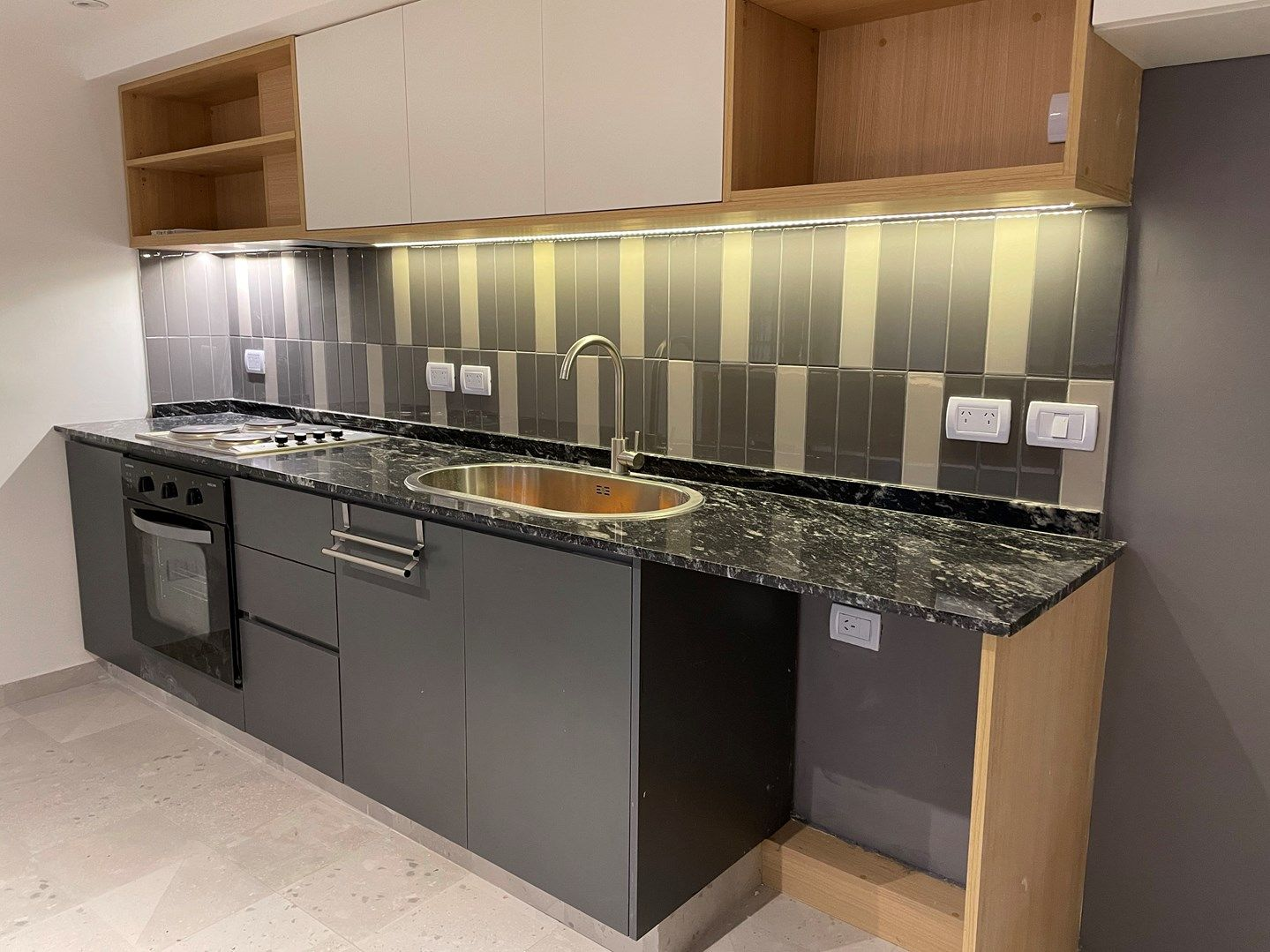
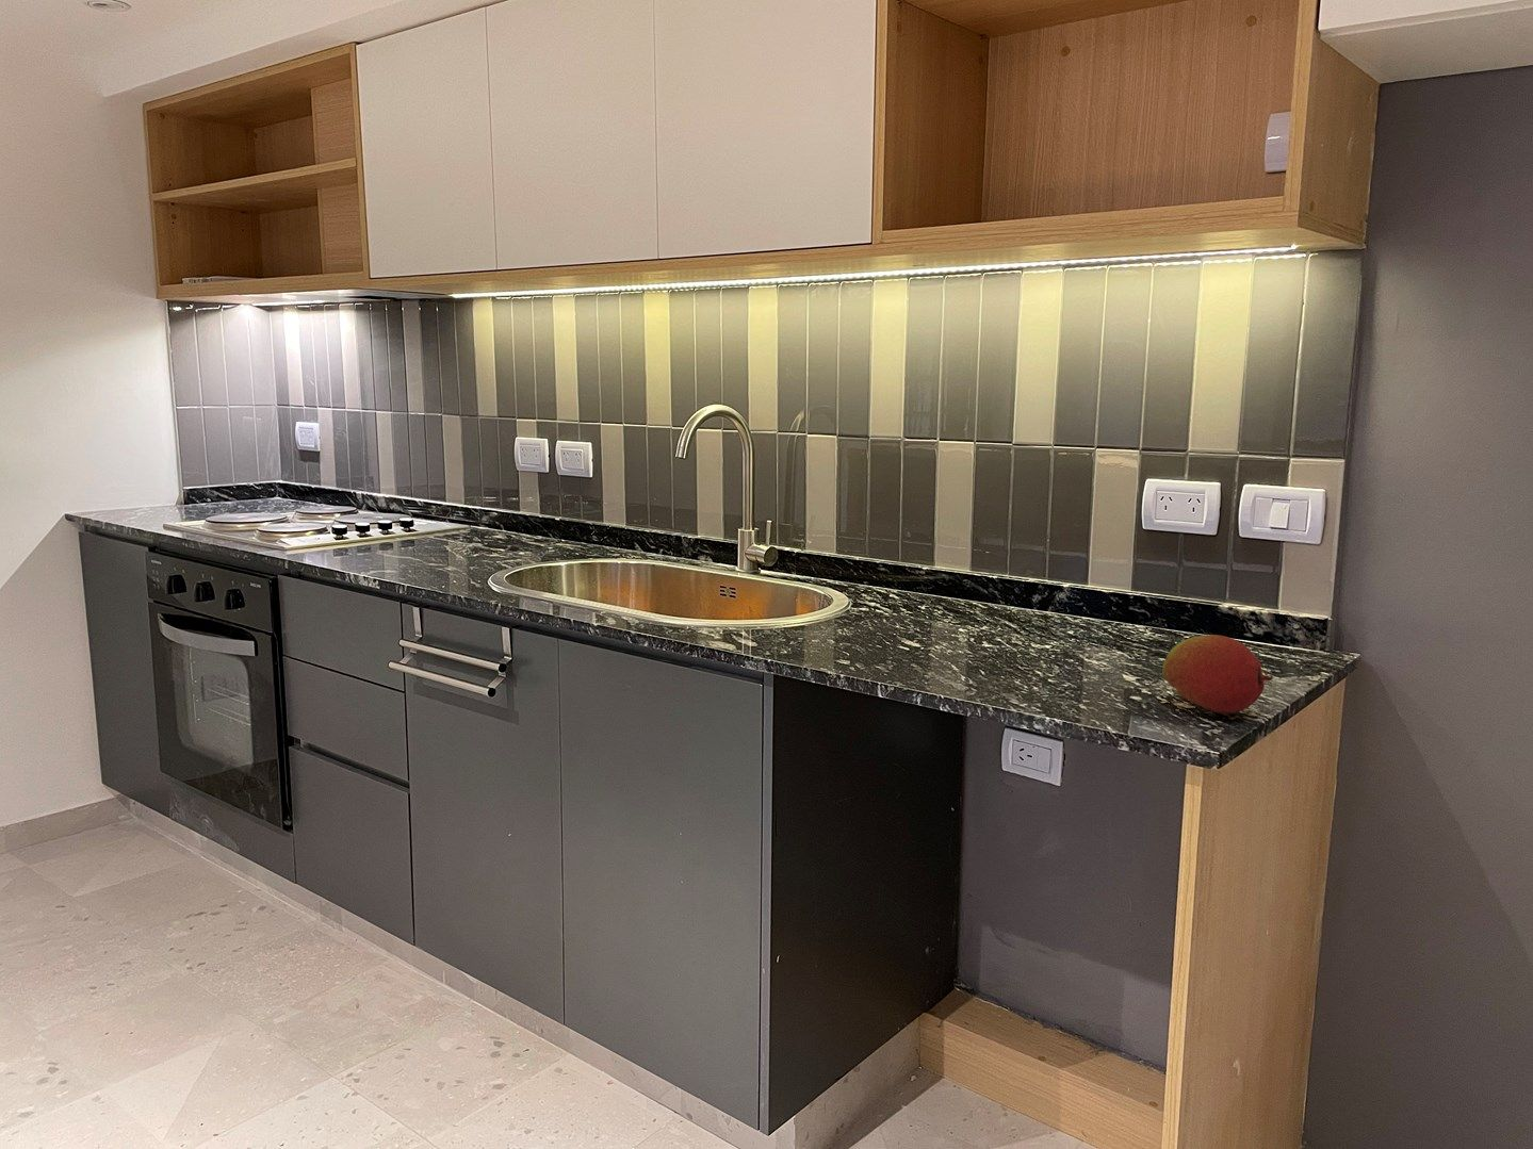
+ fruit [1161,634,1275,715]
